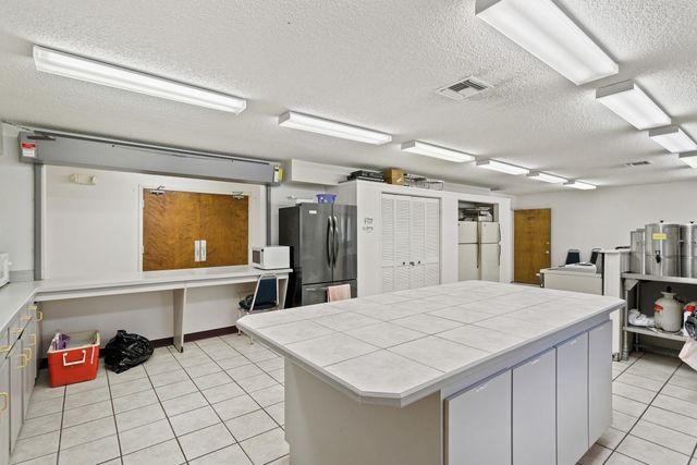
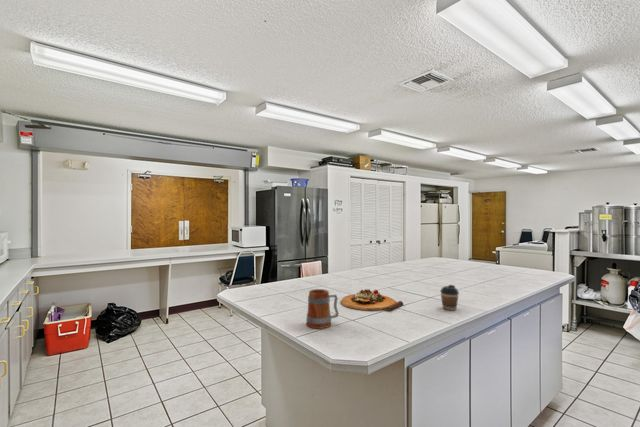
+ cutting board [340,288,404,313]
+ mug [305,288,340,330]
+ coffee cup [439,284,460,311]
